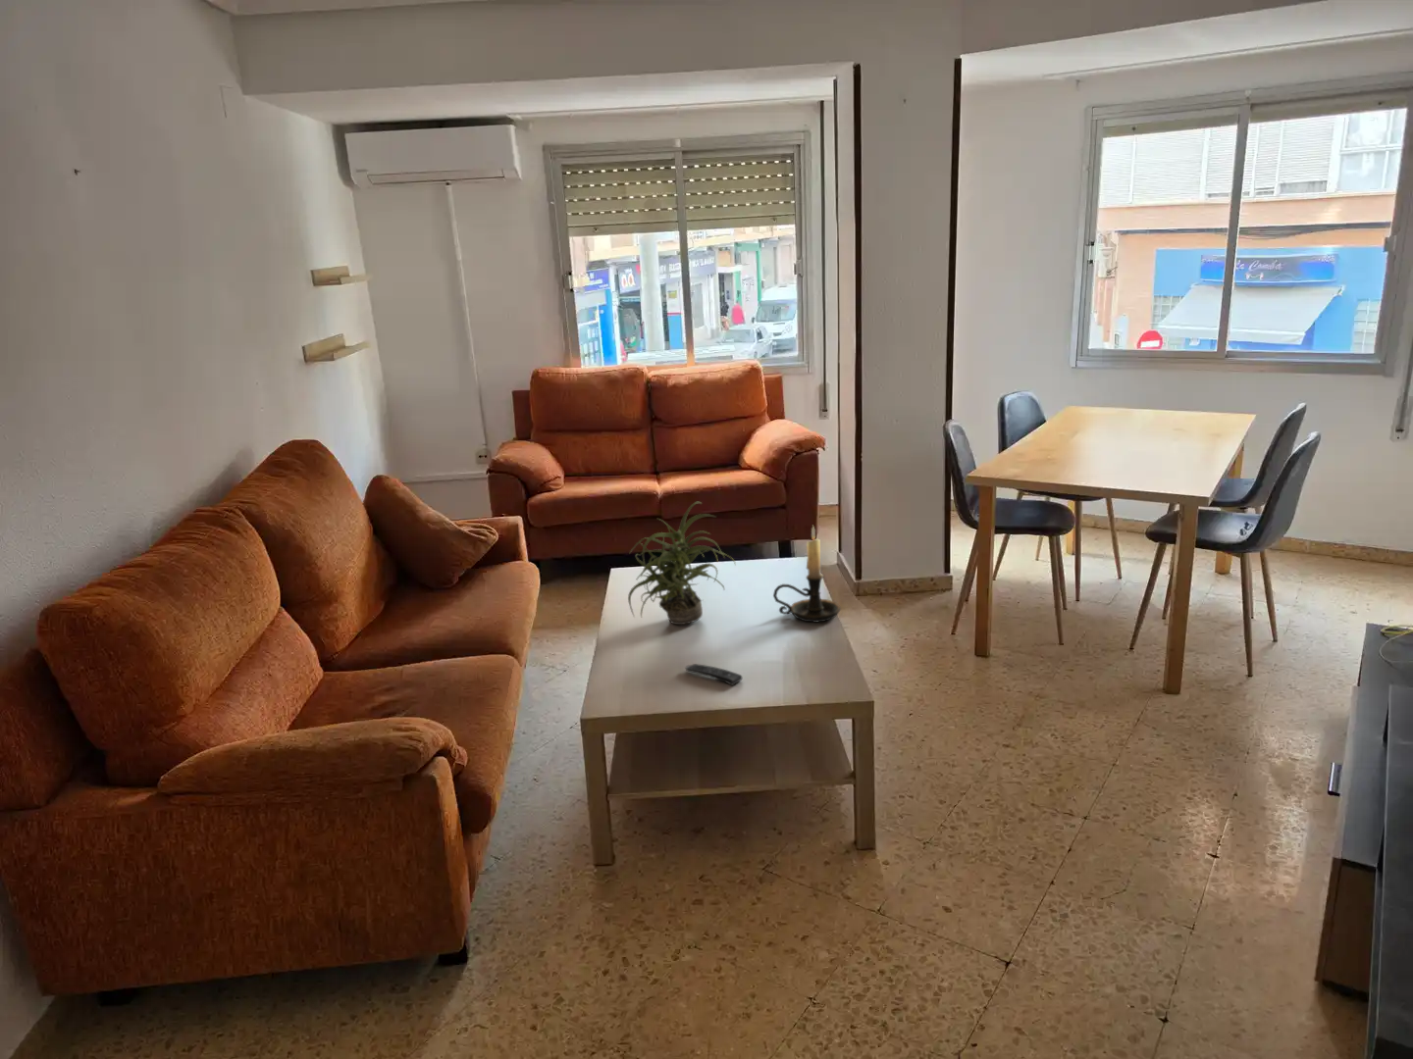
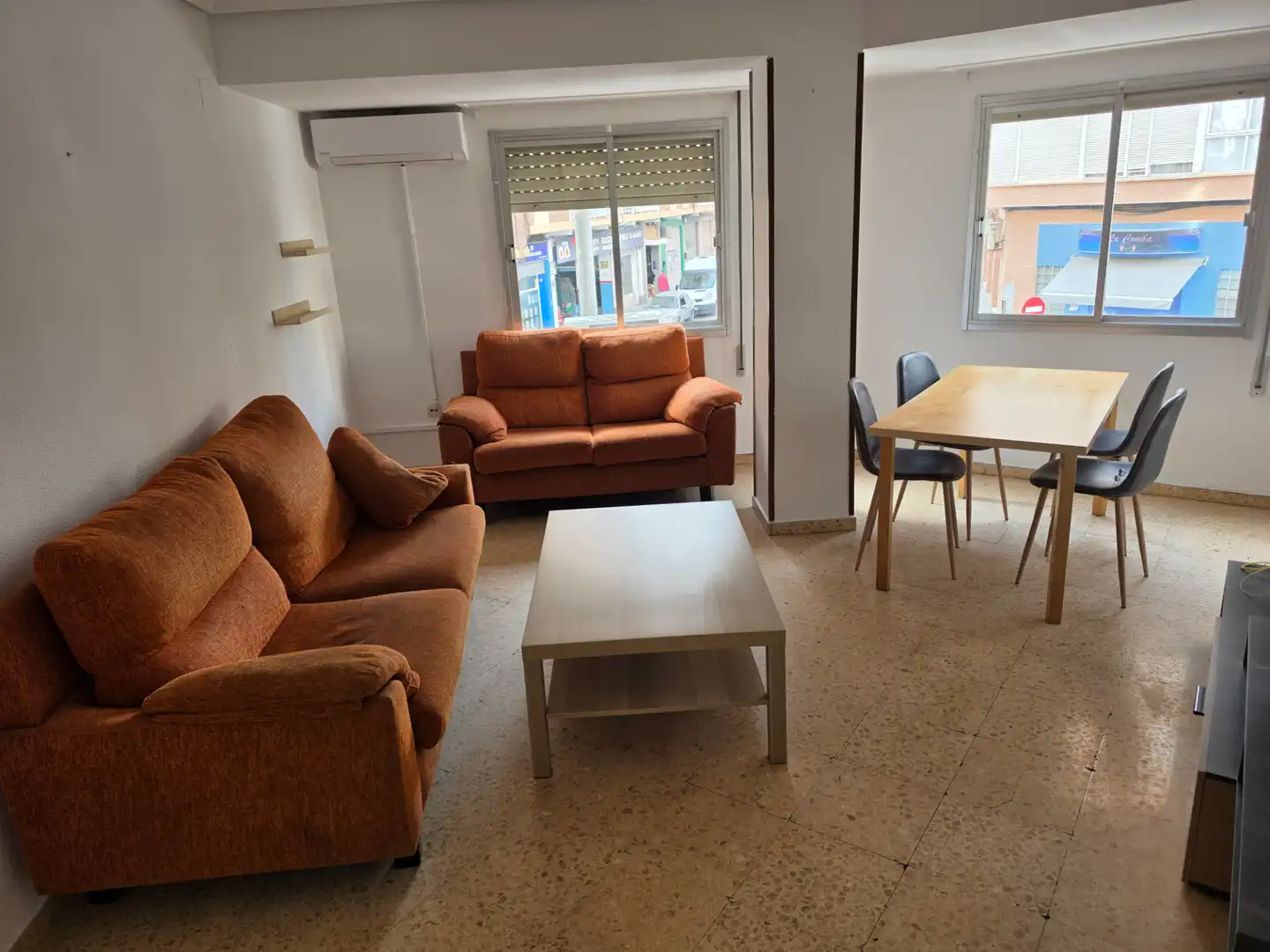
- remote control [684,663,743,686]
- candle holder [772,525,842,624]
- potted plant [628,501,737,625]
